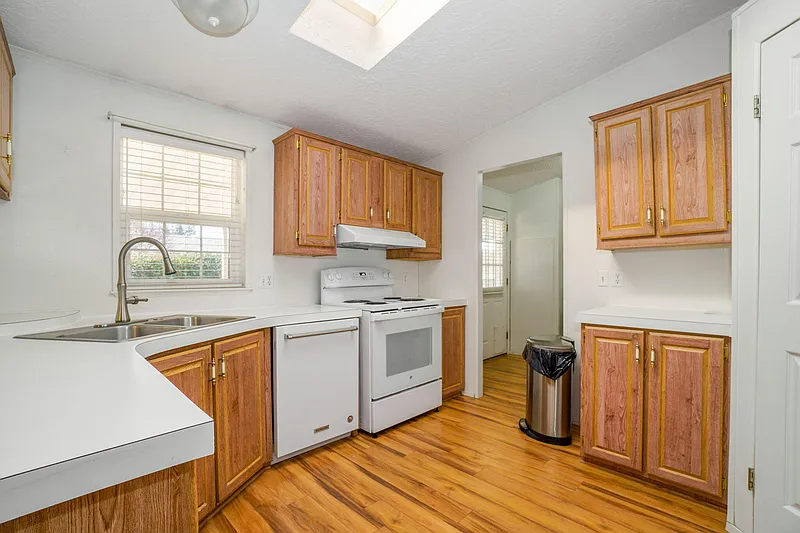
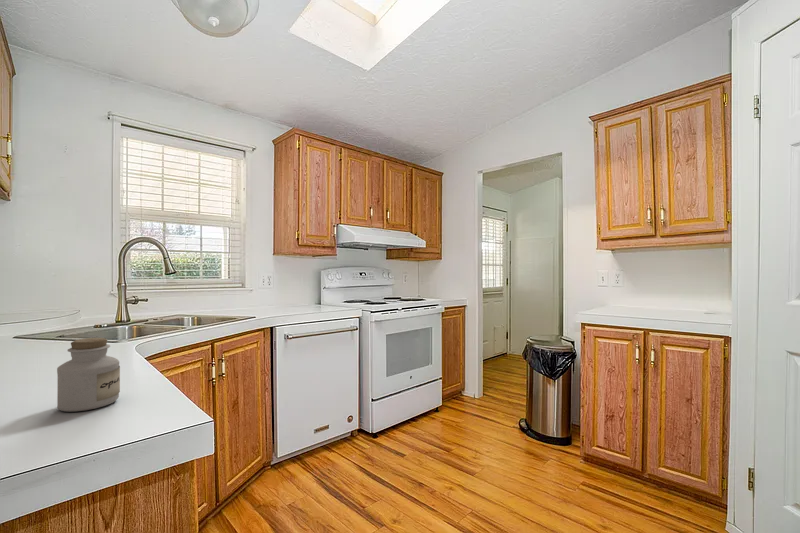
+ jar [56,337,121,413]
